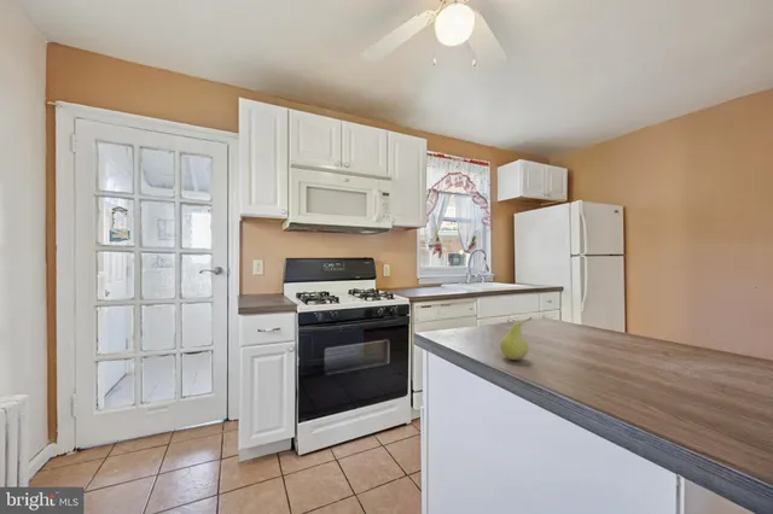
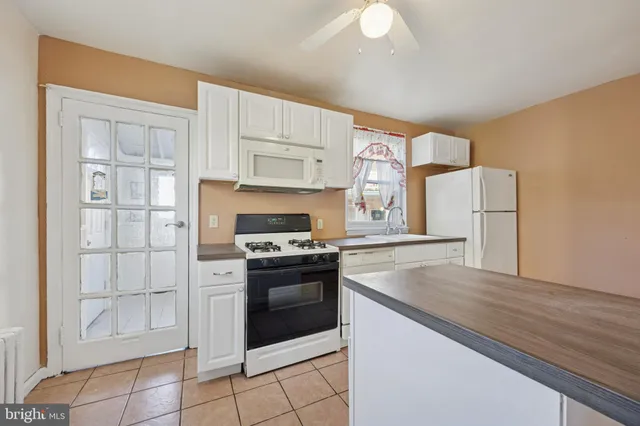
- fruit [499,316,533,361]
